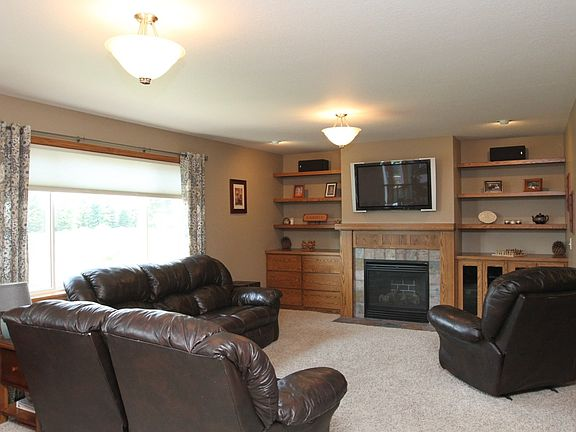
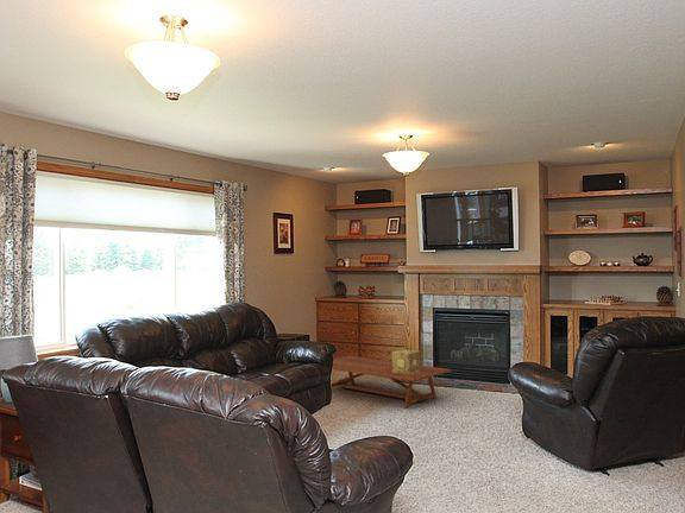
+ decorative box [391,348,421,374]
+ coffee table [331,355,453,410]
